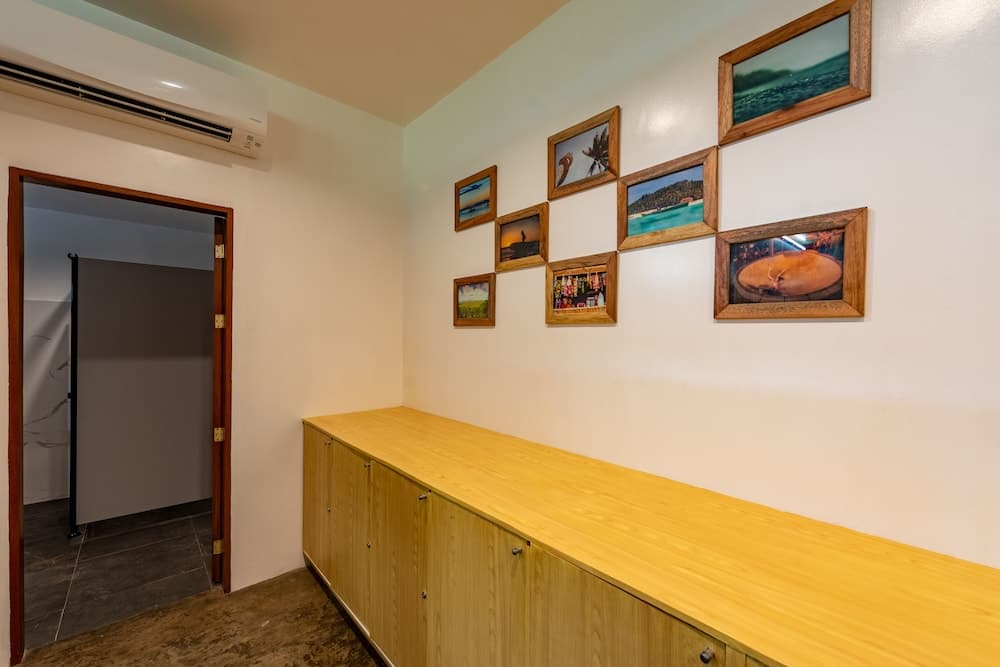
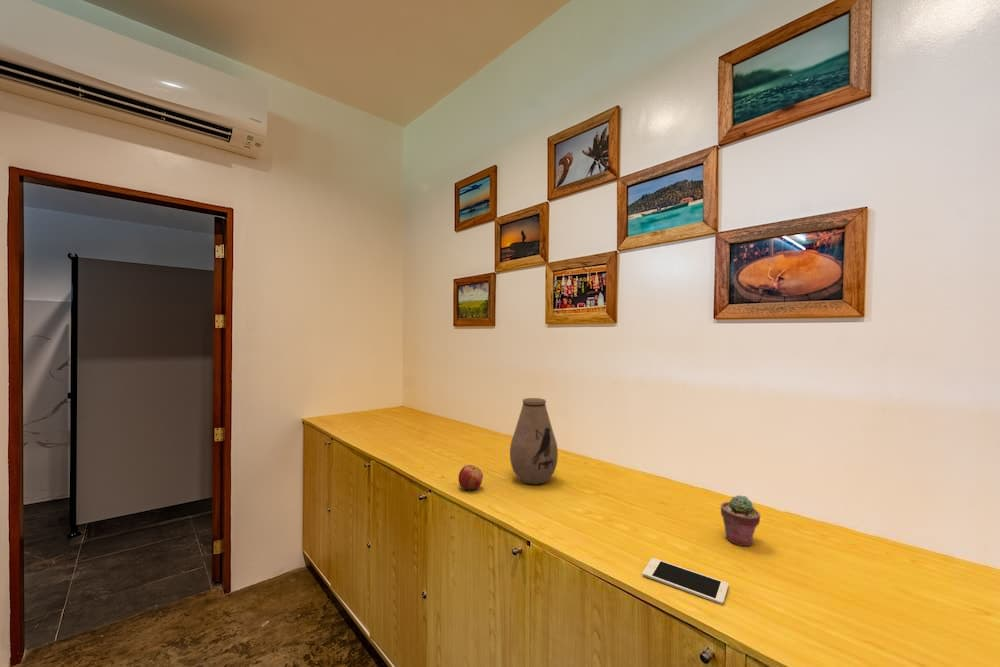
+ vase [509,397,559,486]
+ cell phone [642,557,729,605]
+ potted succulent [720,494,761,547]
+ apple [457,464,484,492]
